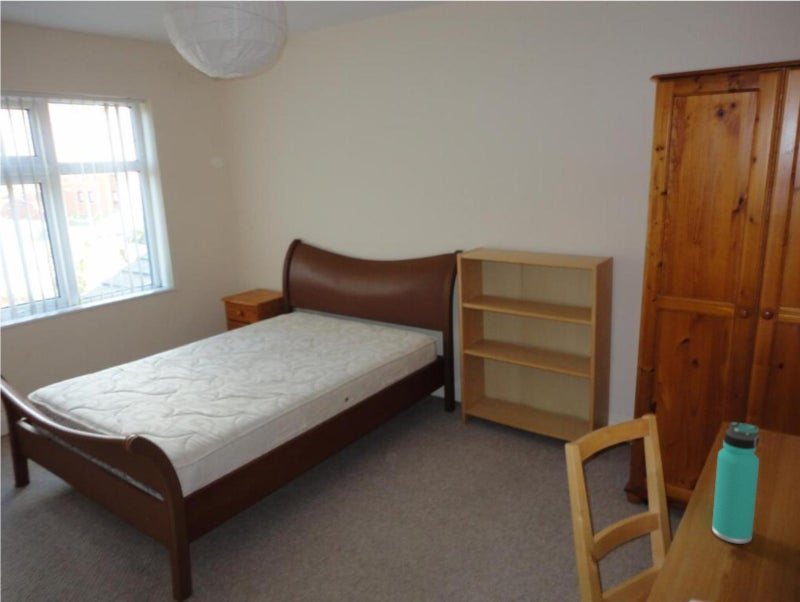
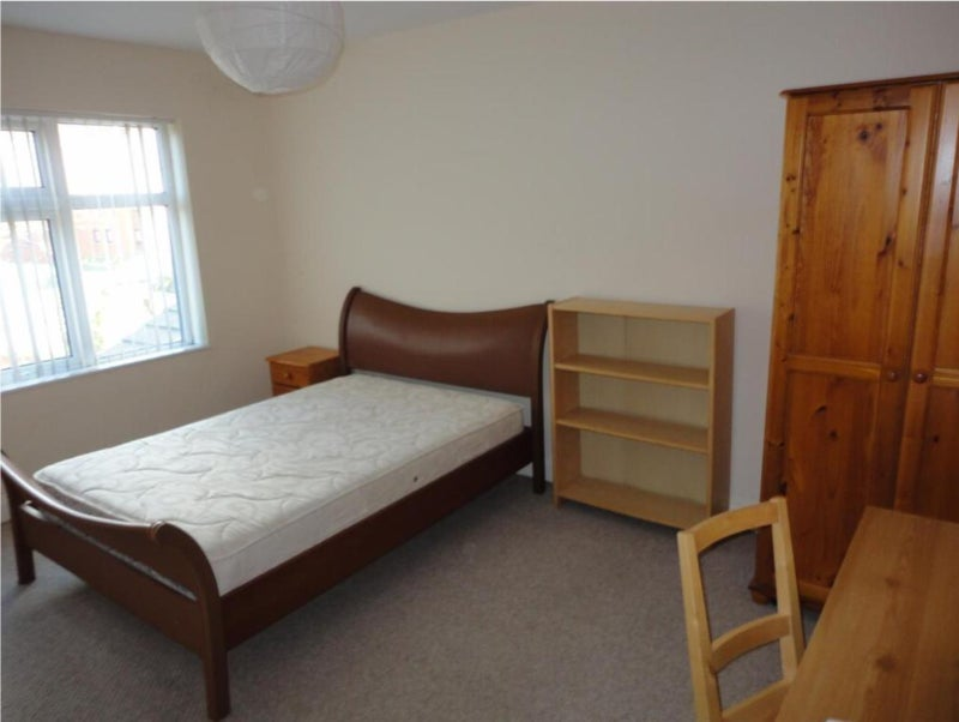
- thermos bottle [711,421,760,545]
